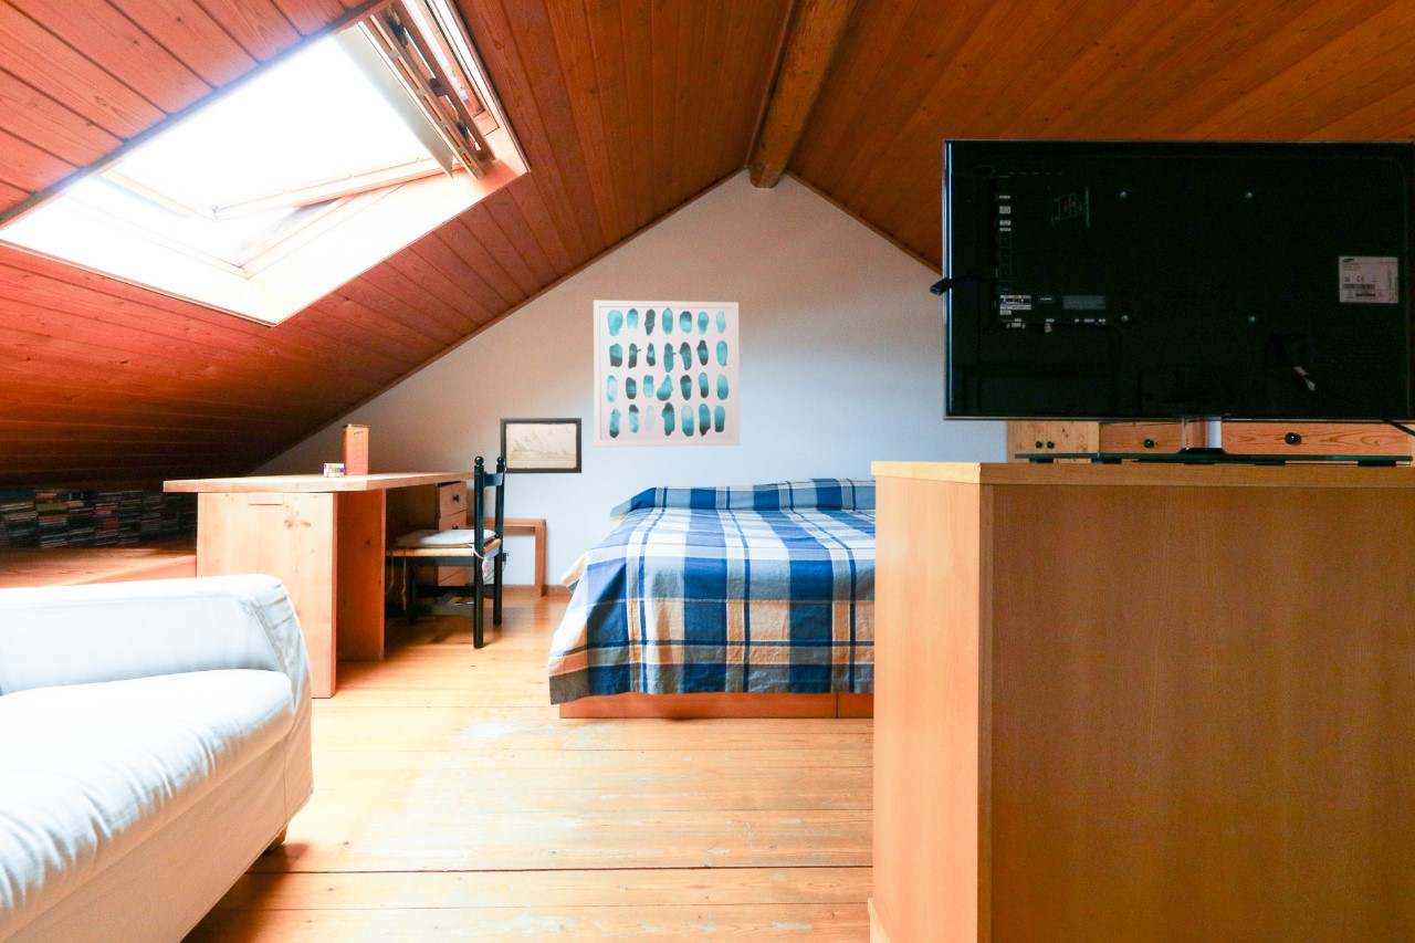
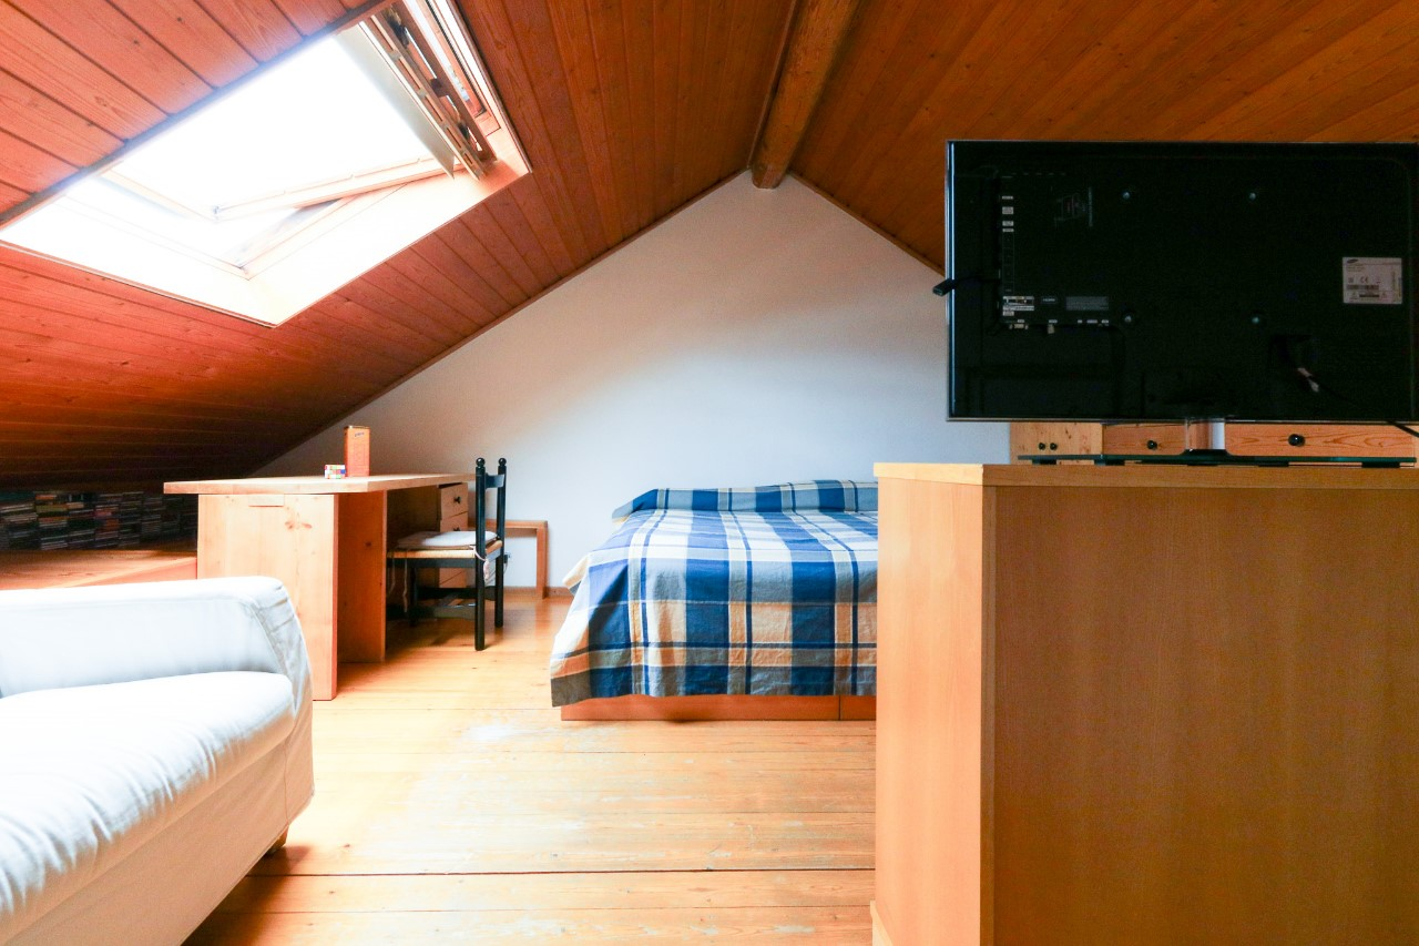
- wall art [593,300,741,448]
- wall art [499,417,583,475]
